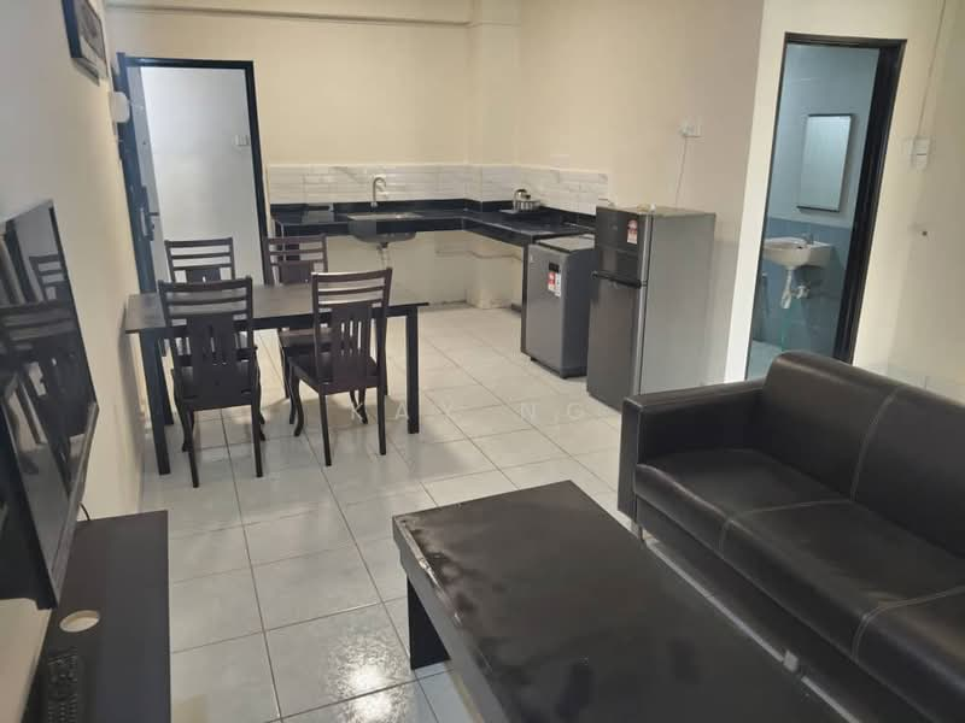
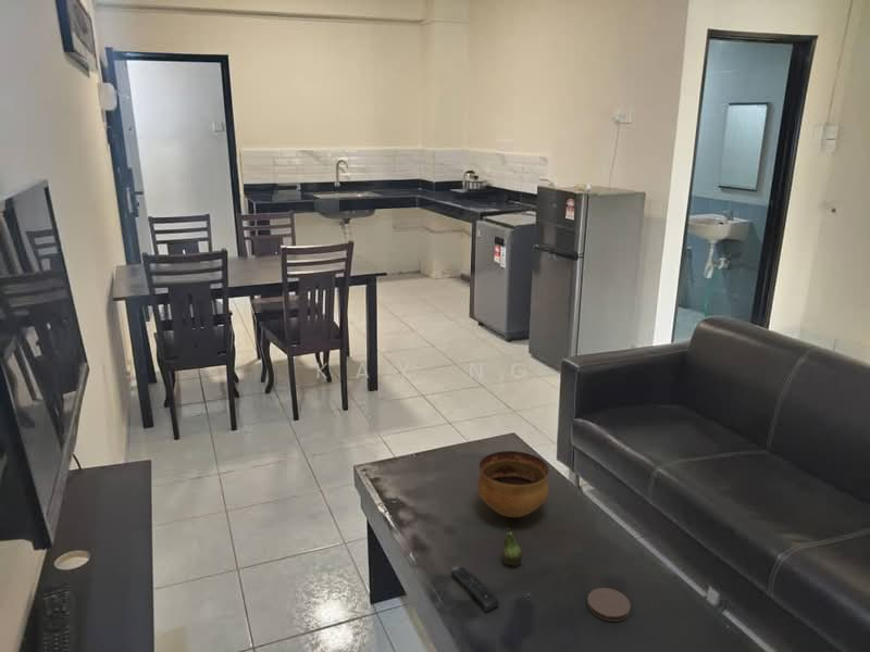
+ coaster [586,587,632,623]
+ remote control [450,565,500,612]
+ fruit [501,527,523,567]
+ bowl [476,450,550,518]
